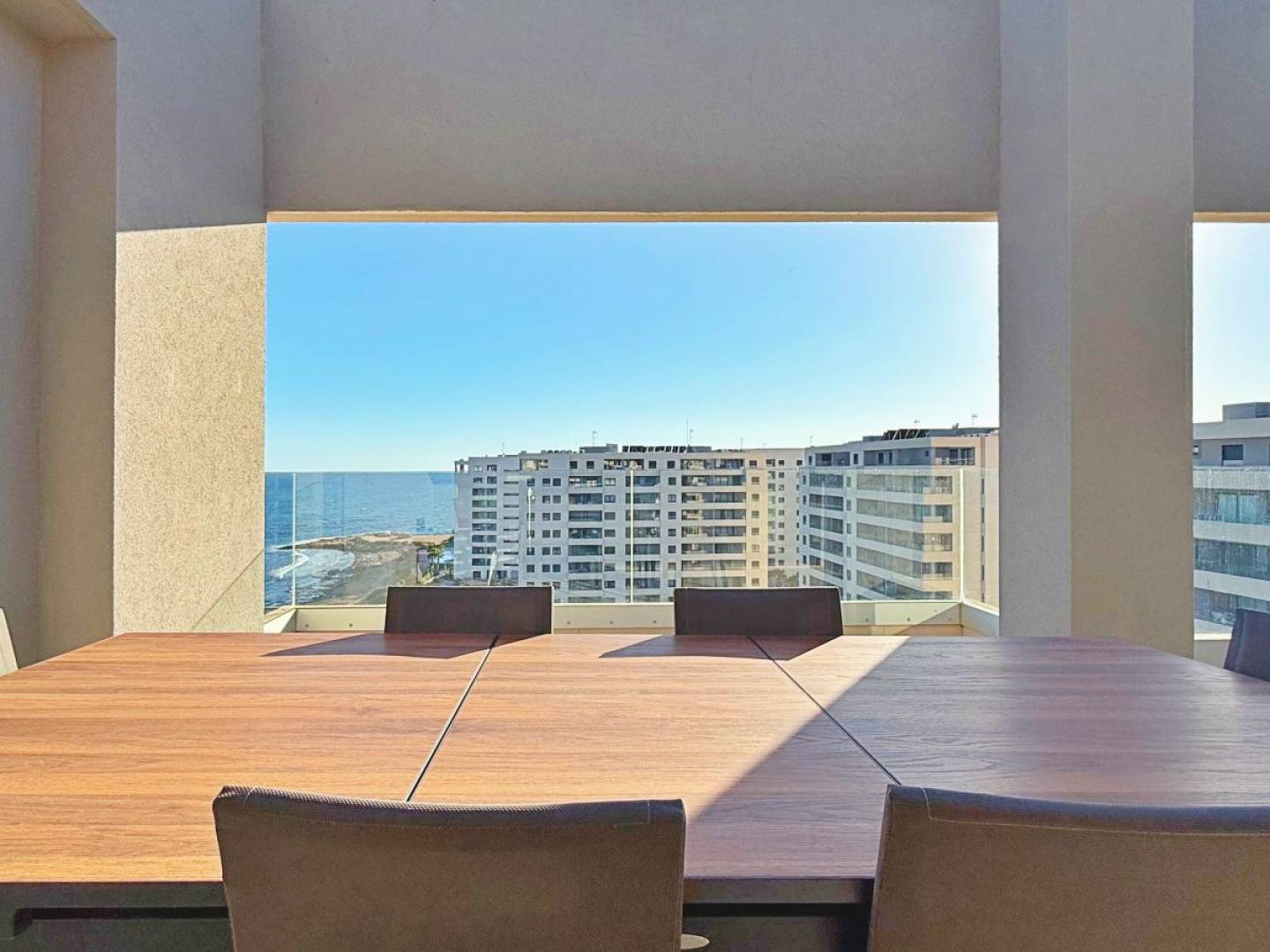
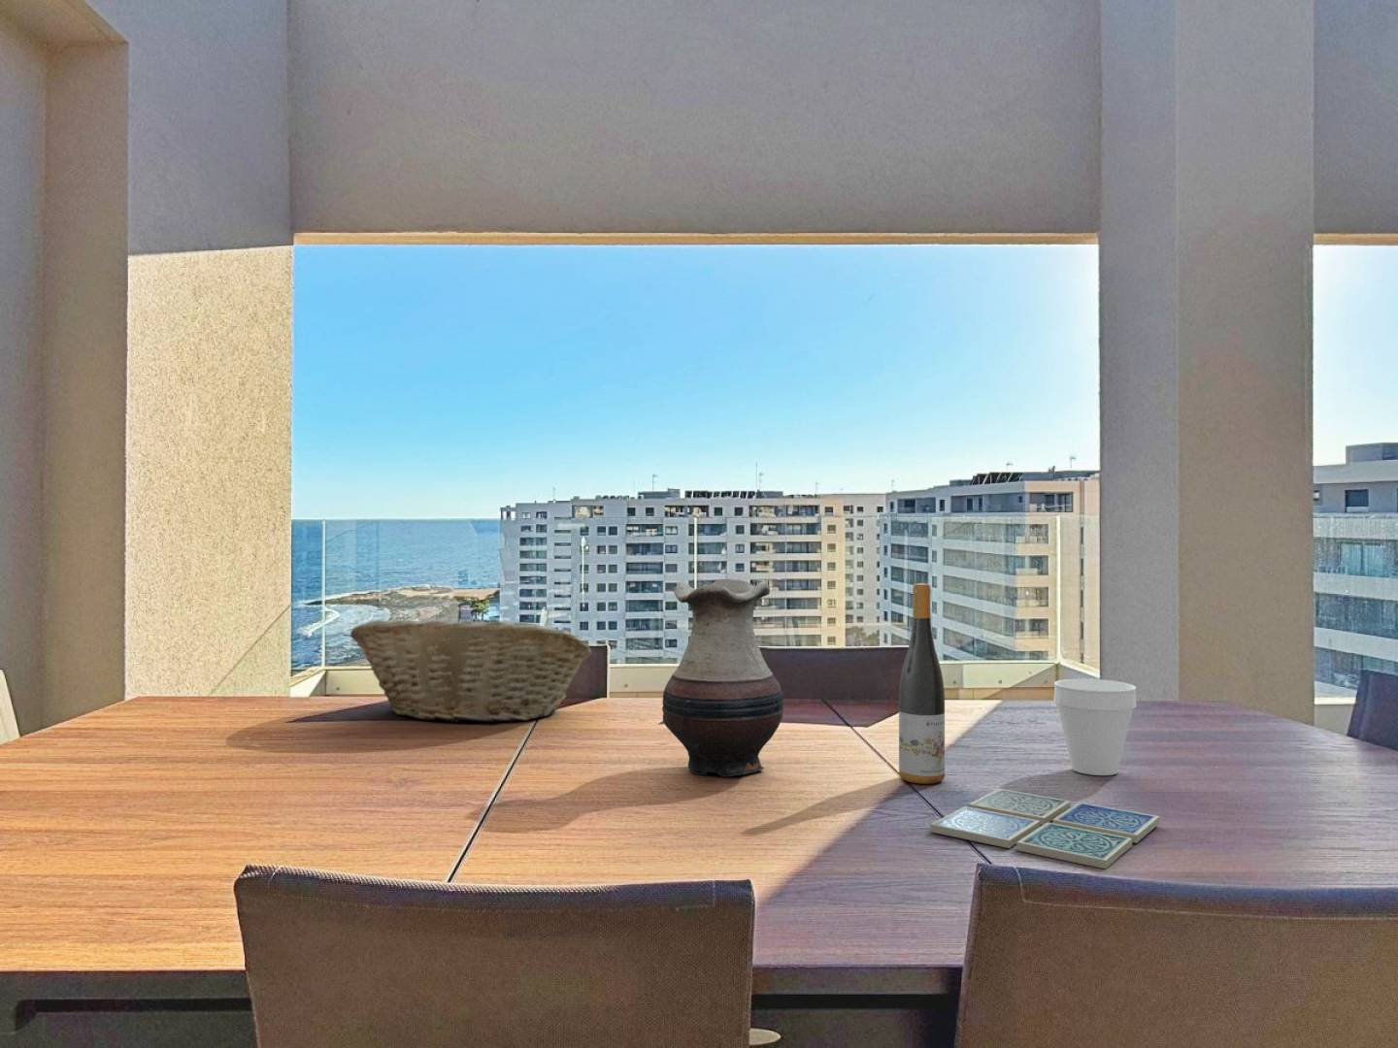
+ fruit basket [349,619,593,724]
+ wine bottle [898,582,946,785]
+ cup [1052,678,1137,776]
+ vase [662,578,785,778]
+ drink coaster [929,788,1160,871]
